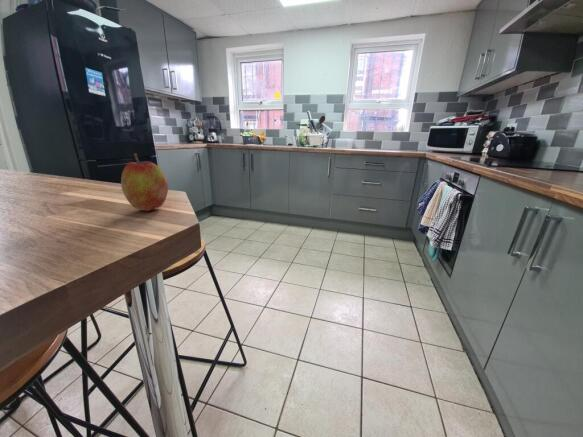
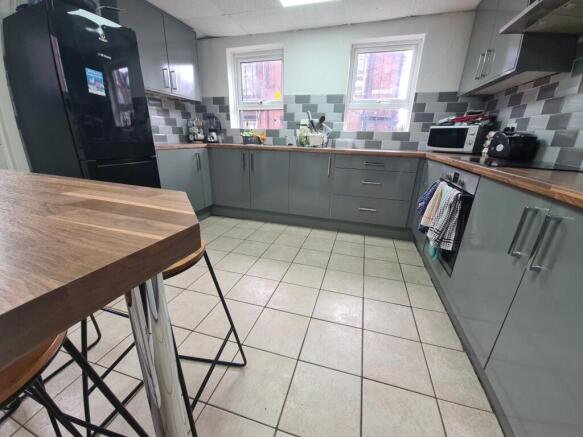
- apple [120,152,169,212]
